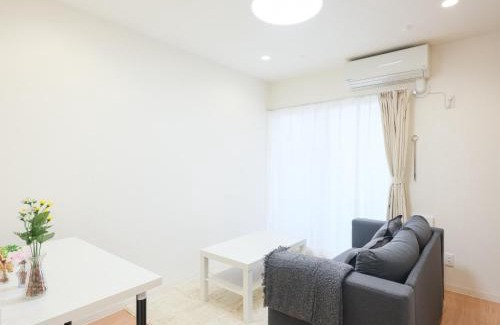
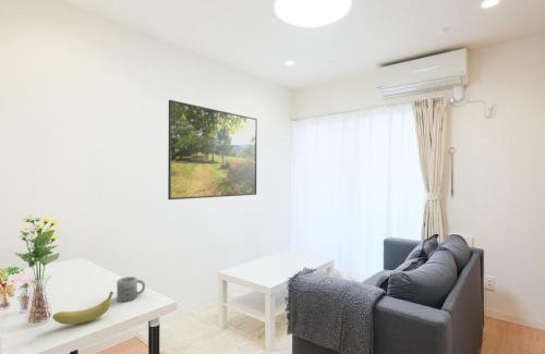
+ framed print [167,99,258,200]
+ fruit [51,291,114,326]
+ mug [116,276,146,303]
